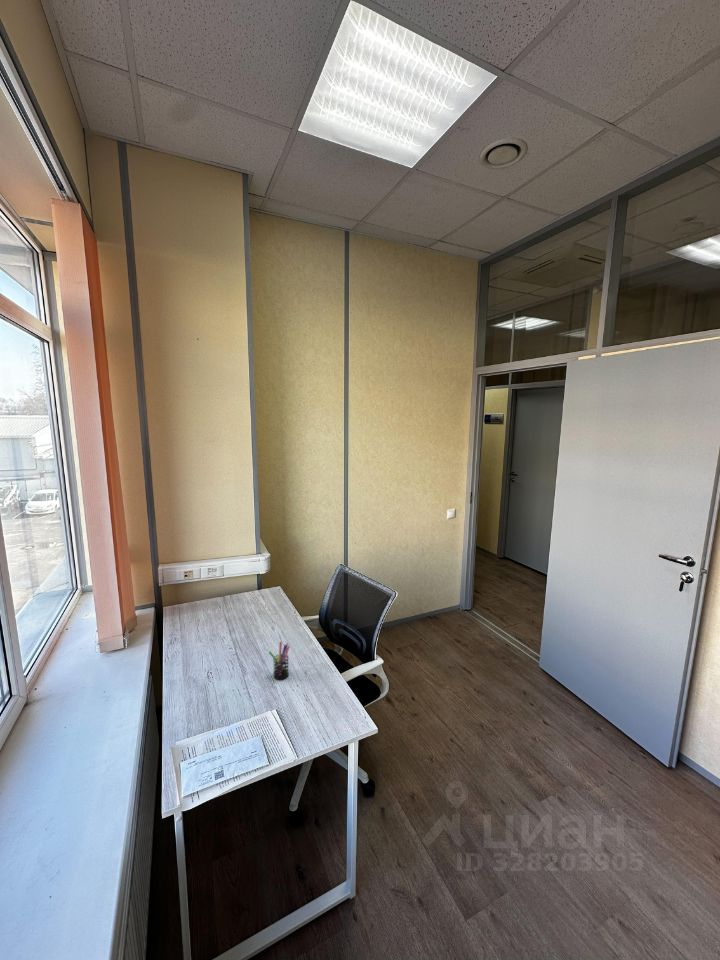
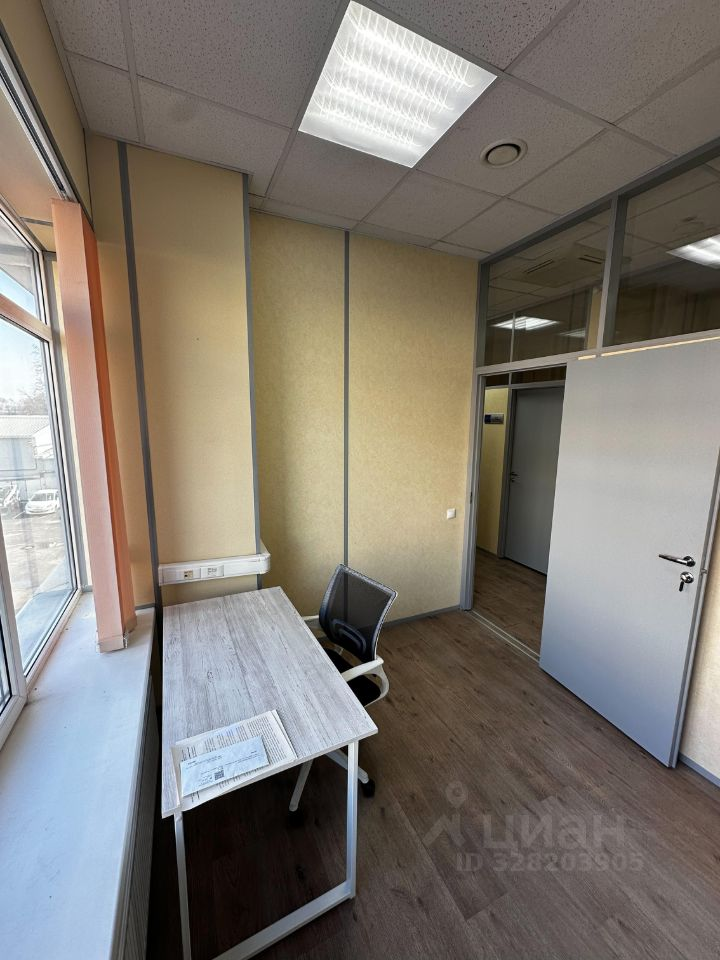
- pen holder [268,641,291,681]
